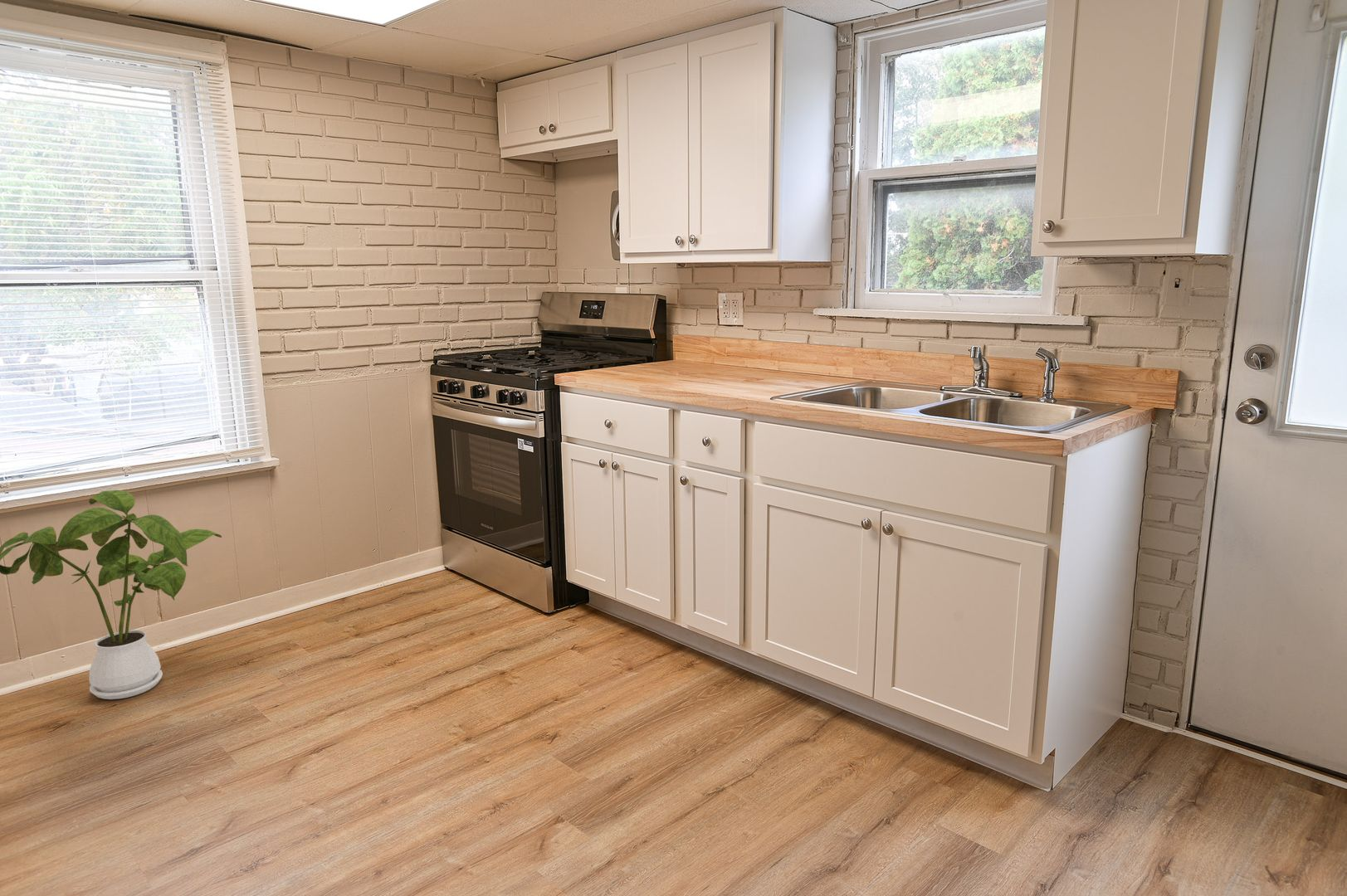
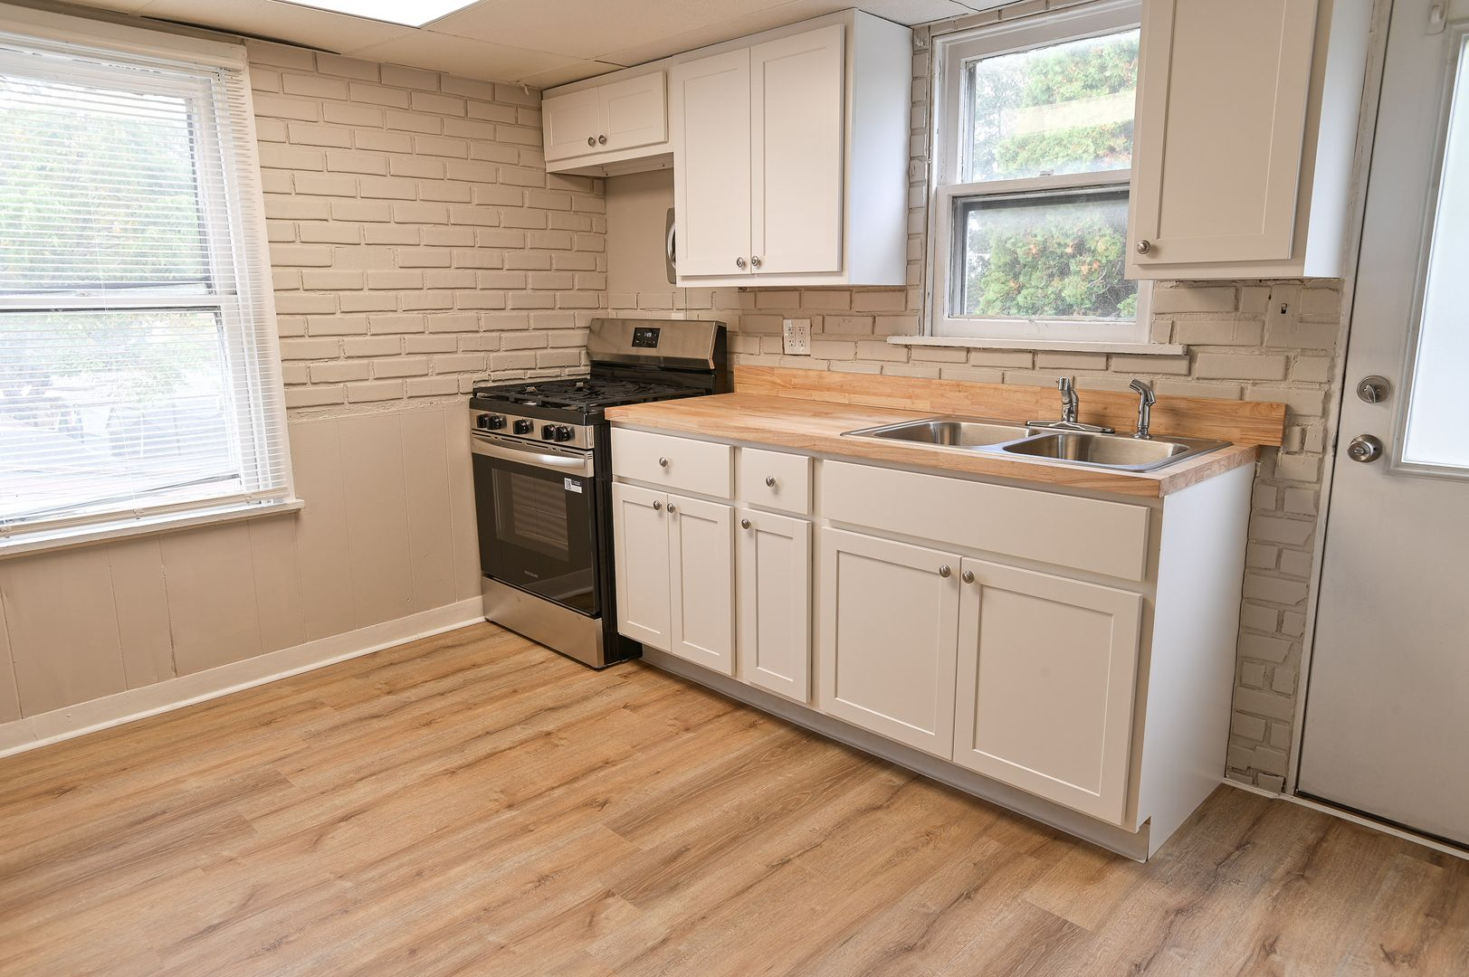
- house plant [0,489,222,700]
